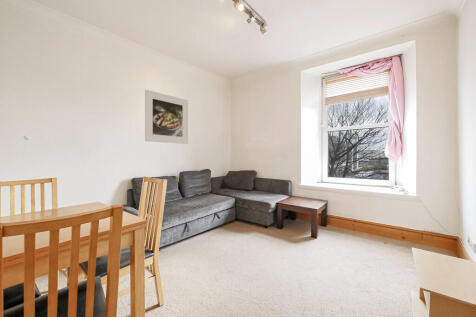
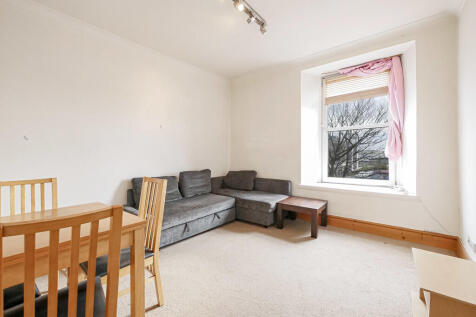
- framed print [144,89,189,145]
